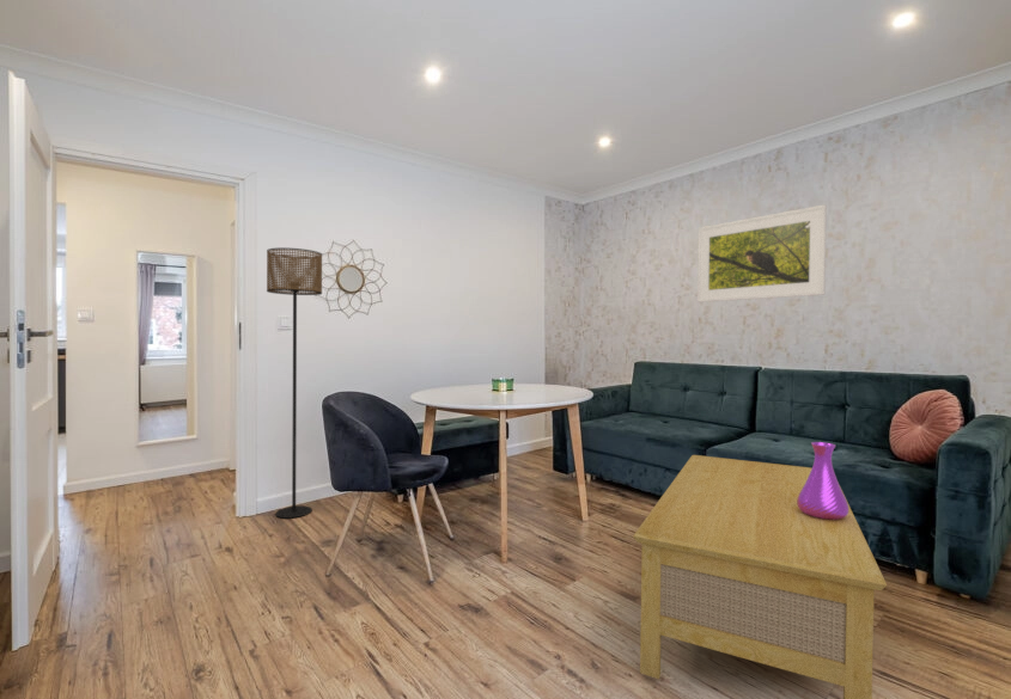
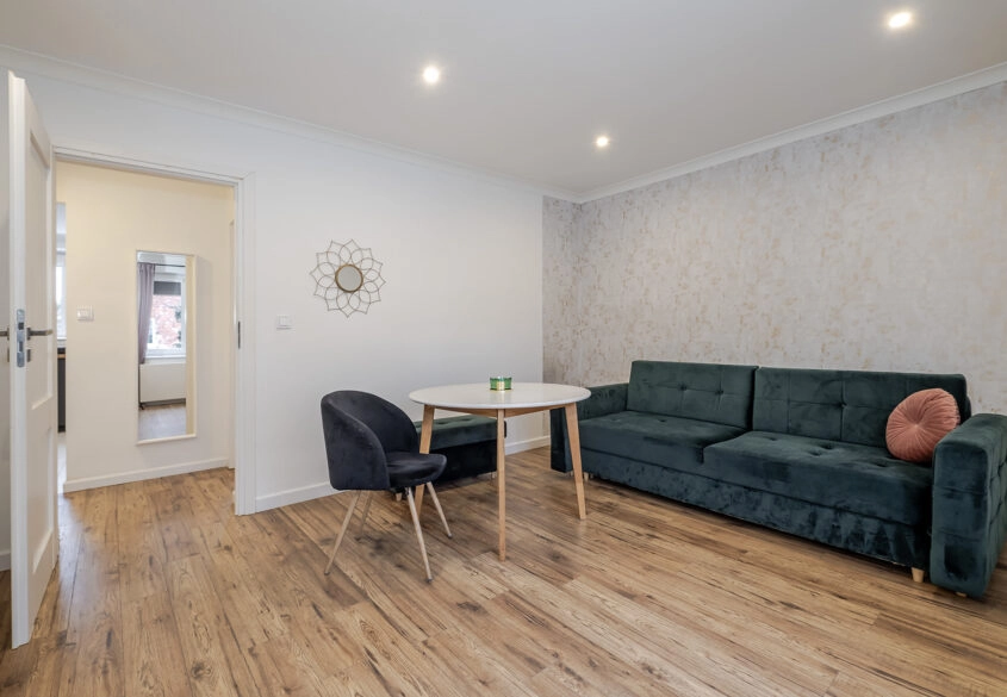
- floor lamp [266,246,323,520]
- coffee table [632,454,888,699]
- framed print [696,203,828,303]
- vase [797,441,849,520]
